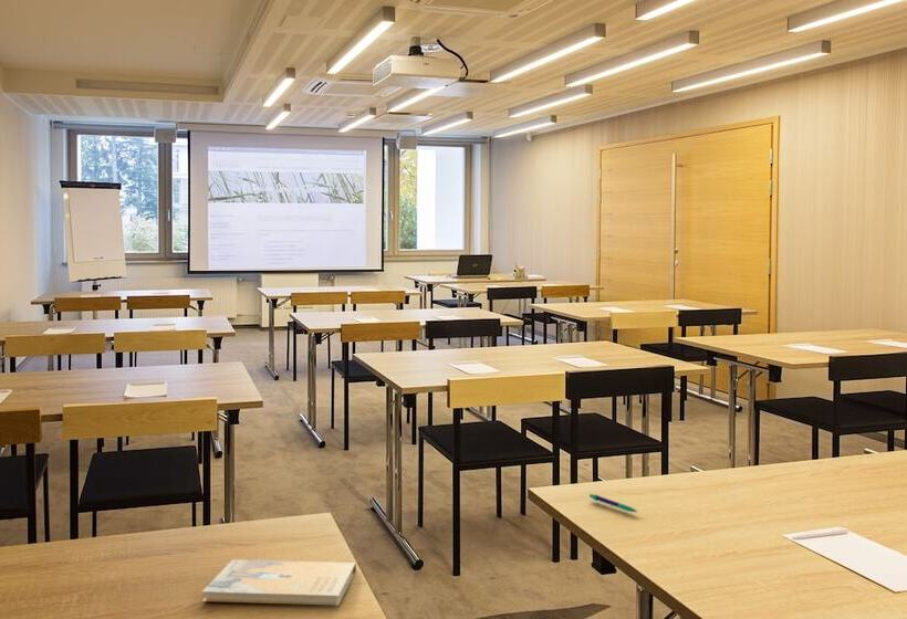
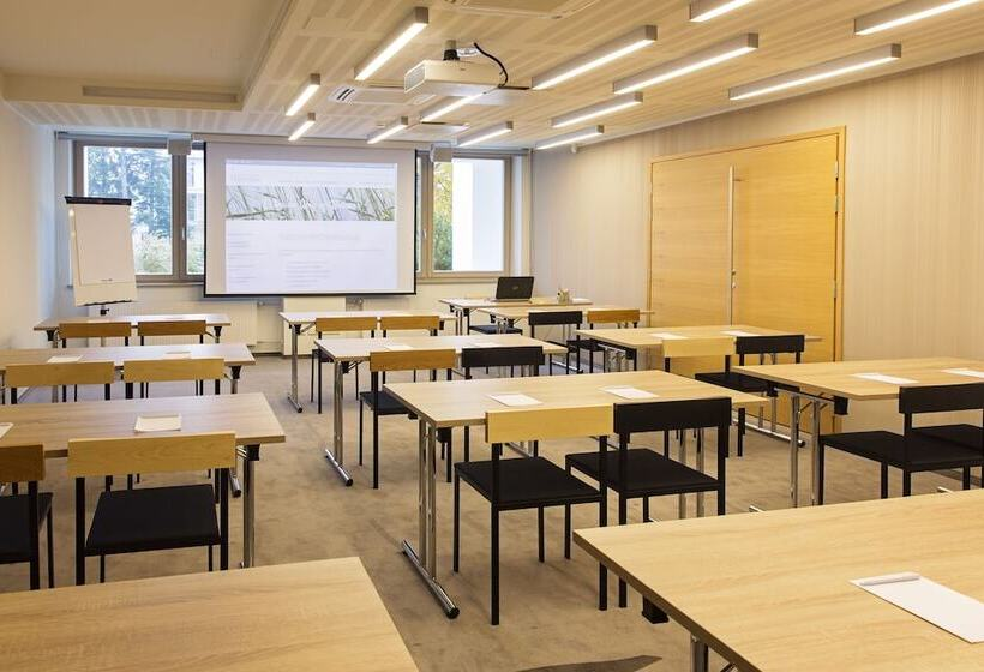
- book [200,558,357,606]
- pen [588,493,638,513]
